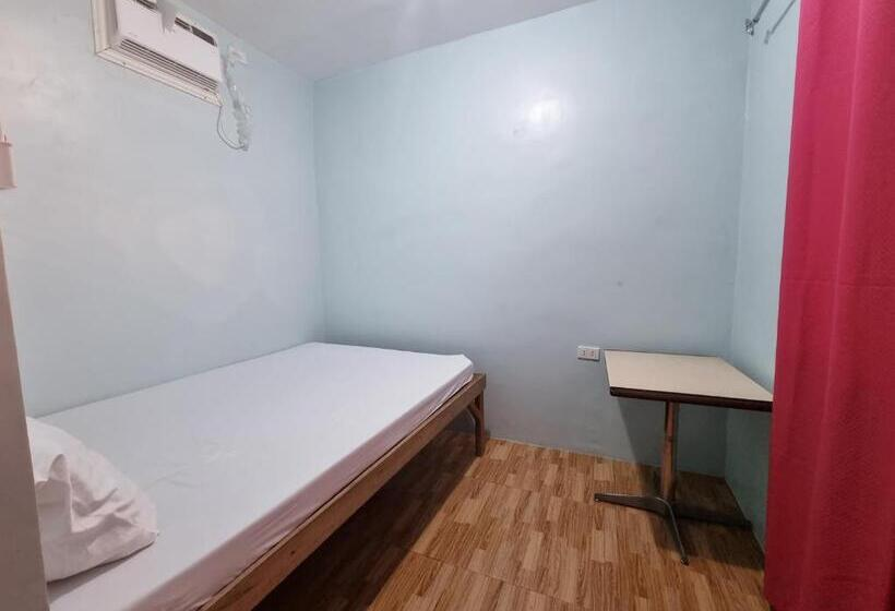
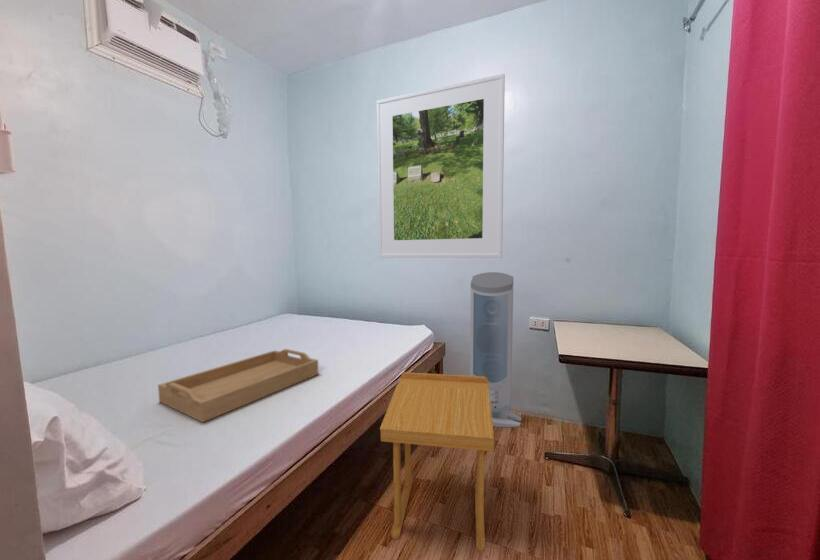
+ side table [379,371,495,553]
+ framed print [375,73,506,258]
+ air purifier [469,271,522,428]
+ serving tray [157,348,319,423]
